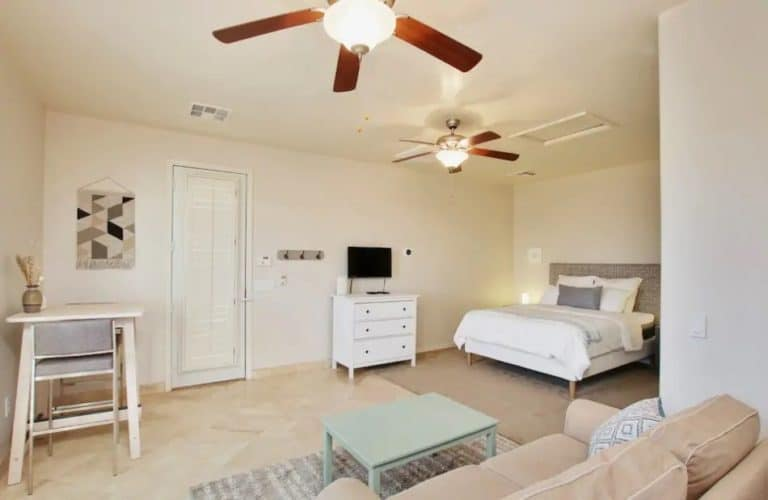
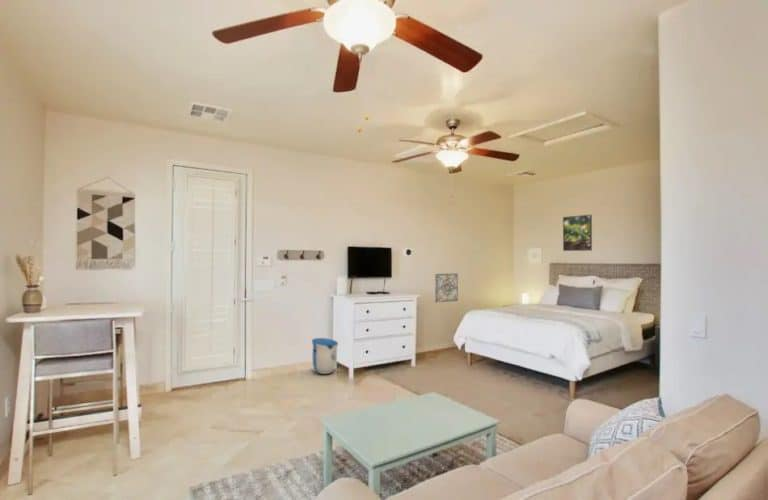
+ sun visor [311,337,339,375]
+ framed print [562,214,593,252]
+ wall art [434,272,459,303]
